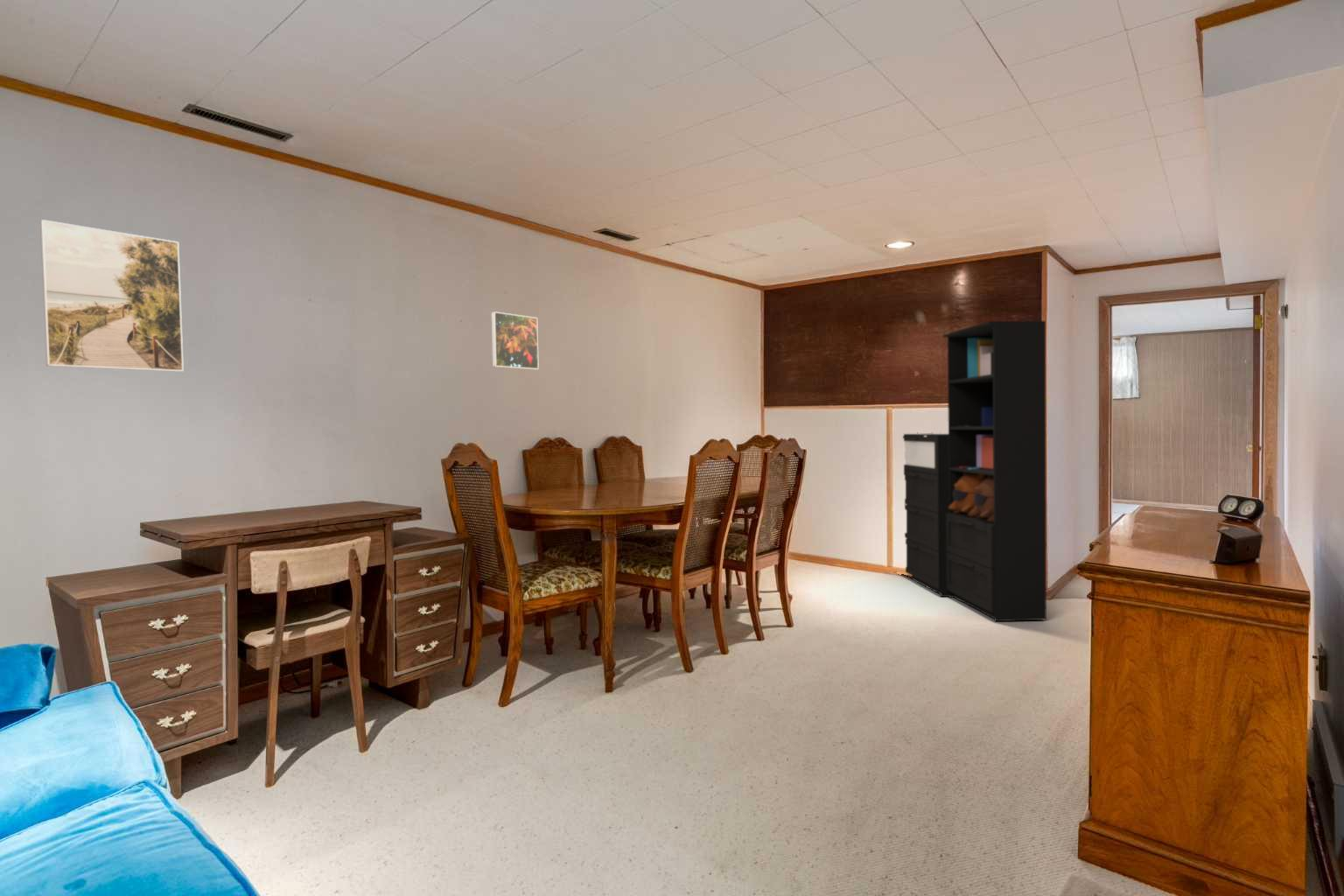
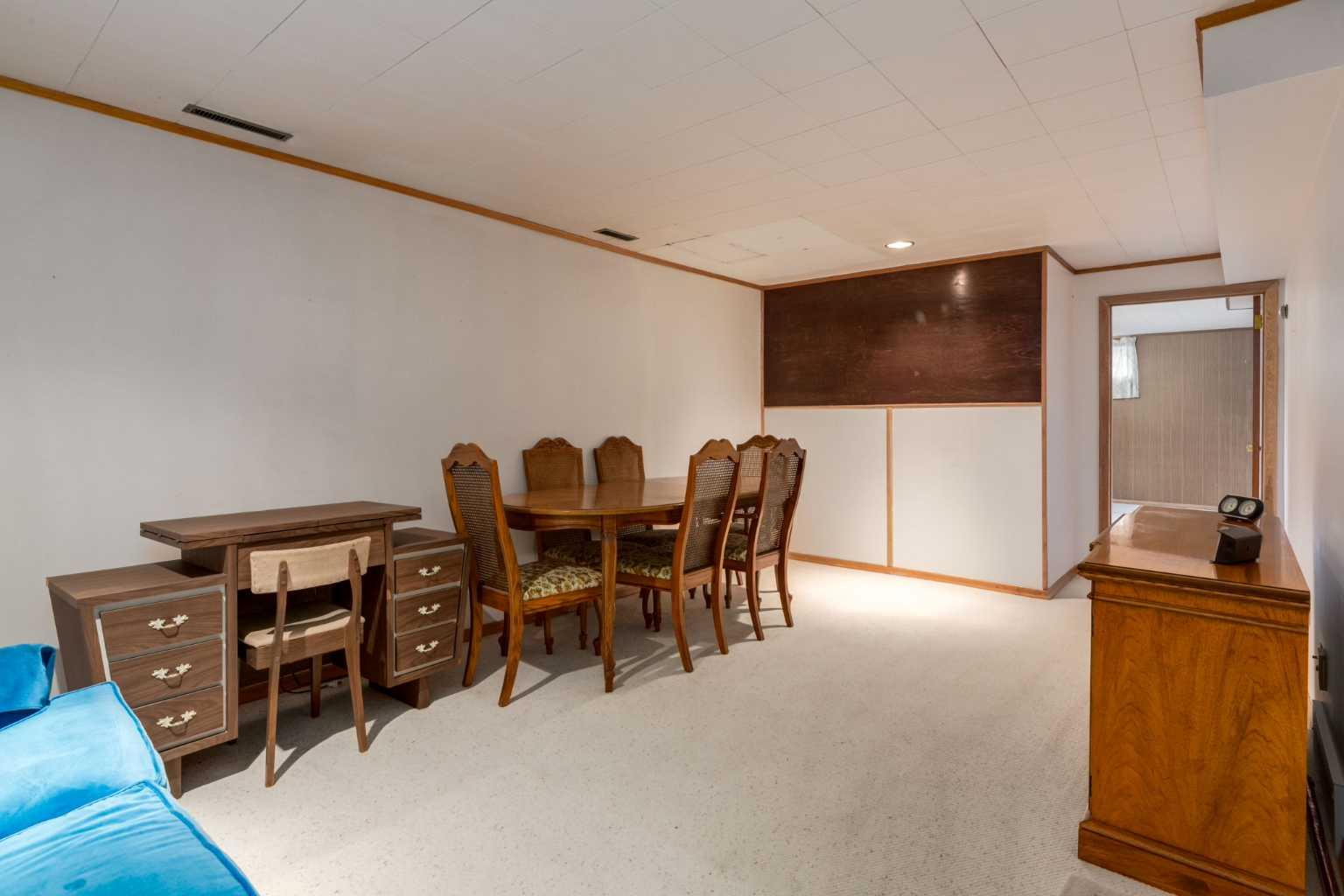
- storage cabinet [902,320,1047,622]
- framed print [39,219,185,373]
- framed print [490,311,540,370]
